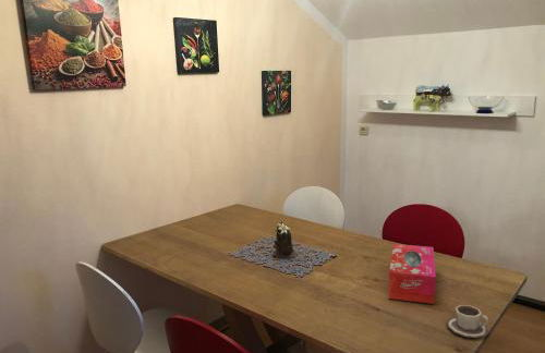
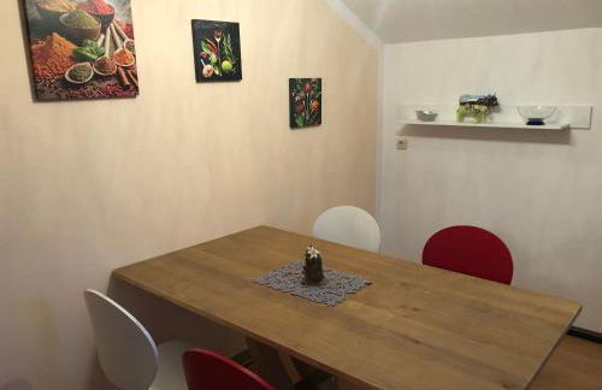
- tissue box [387,243,437,305]
- cup [446,304,489,339]
